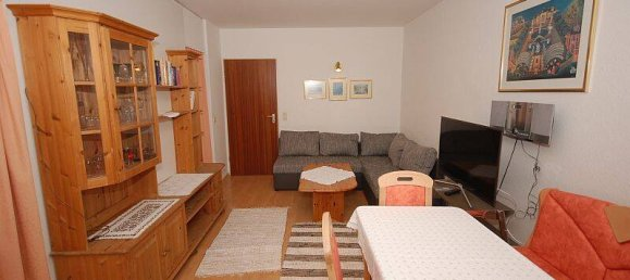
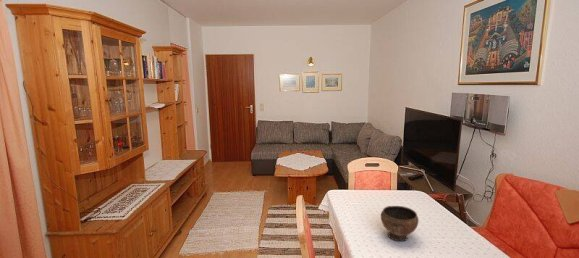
+ bowl [380,205,420,242]
